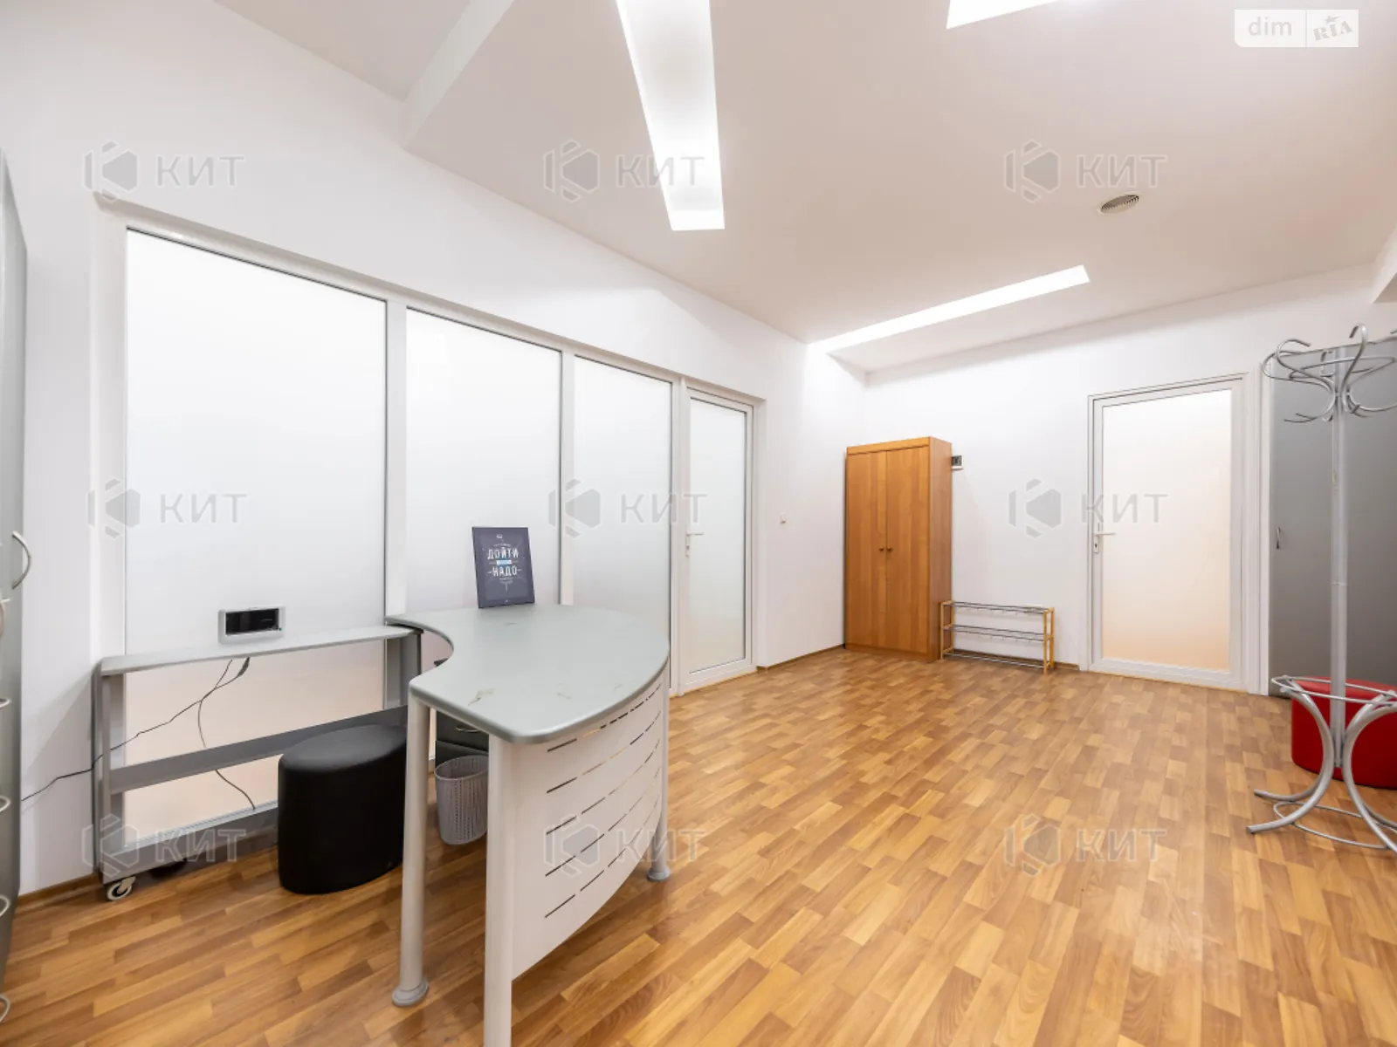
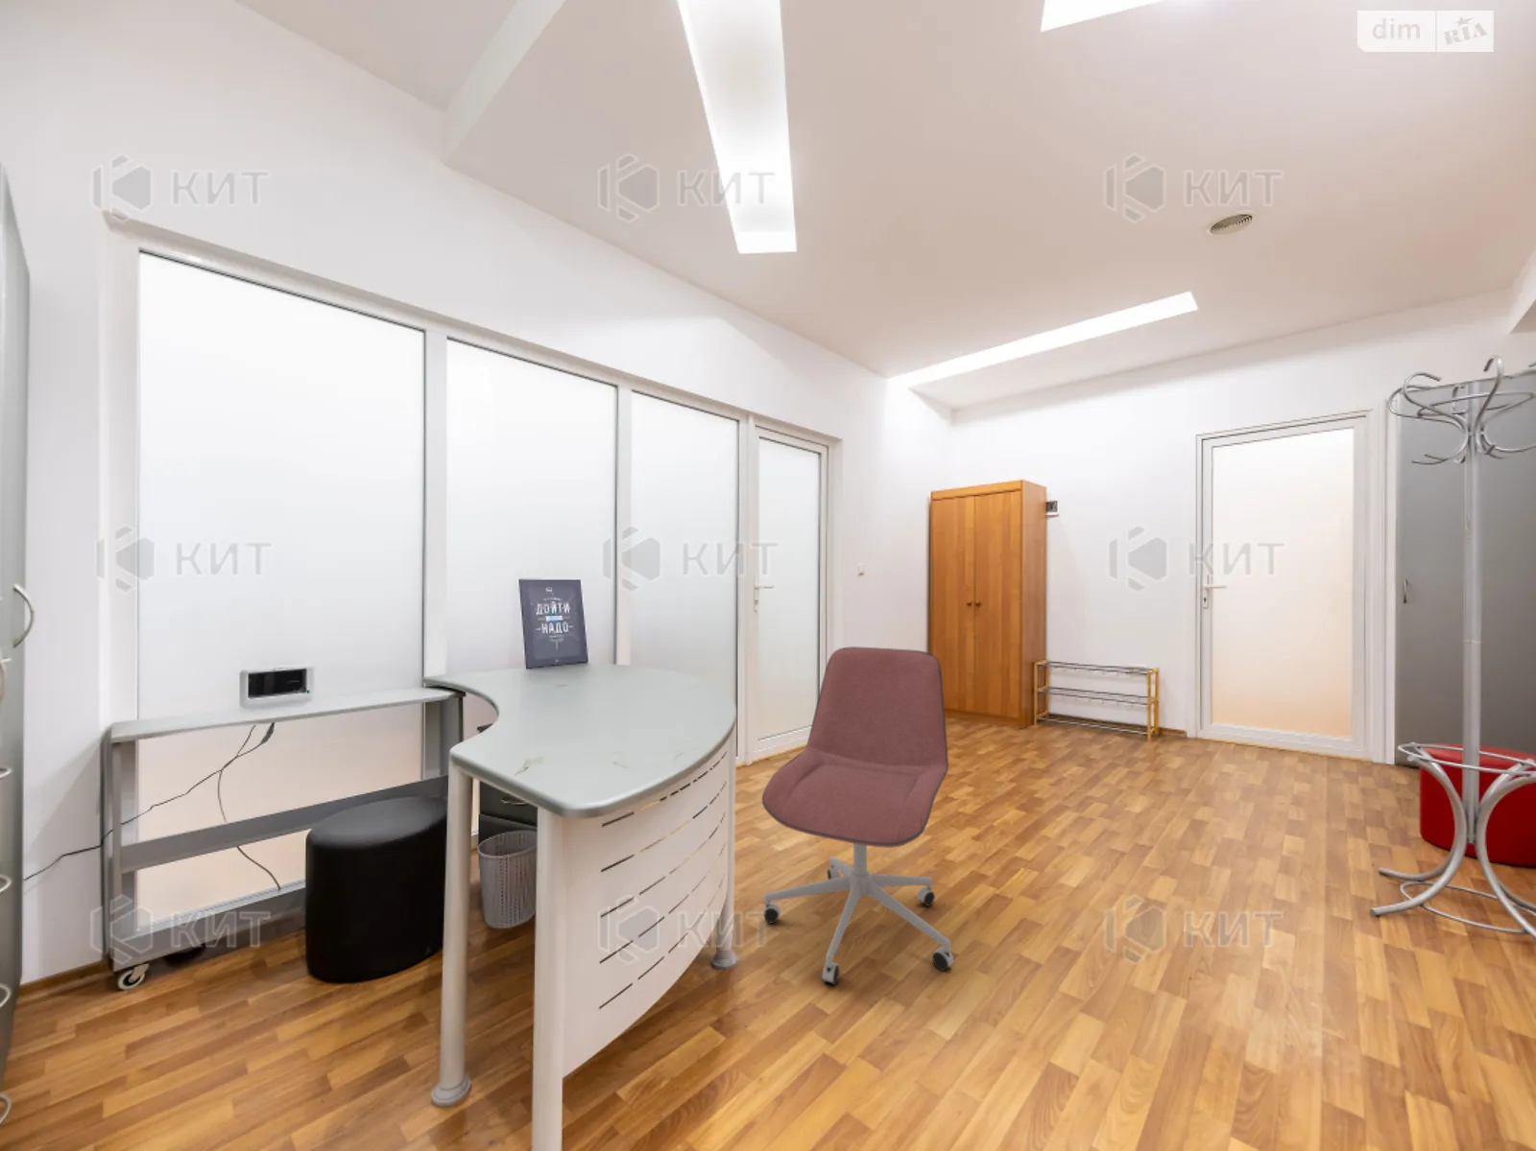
+ office chair [761,646,955,987]
